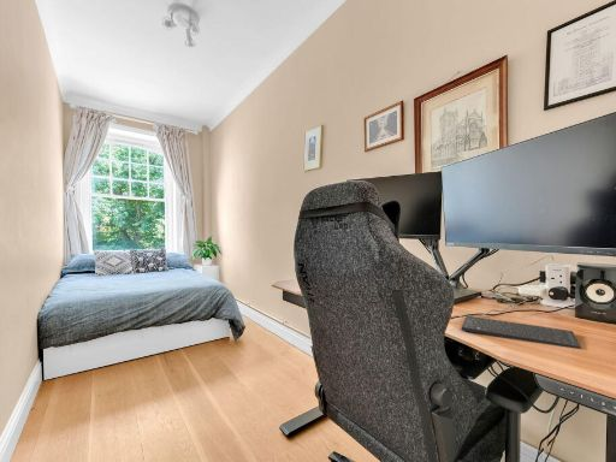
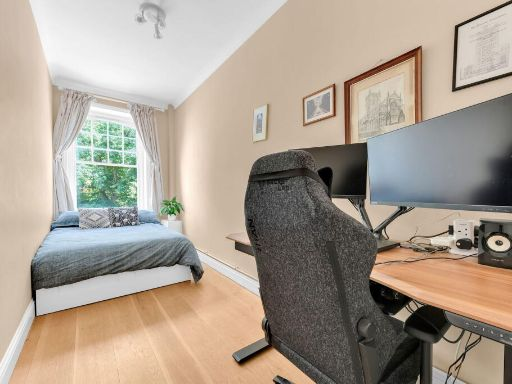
- keyboard [461,314,582,350]
